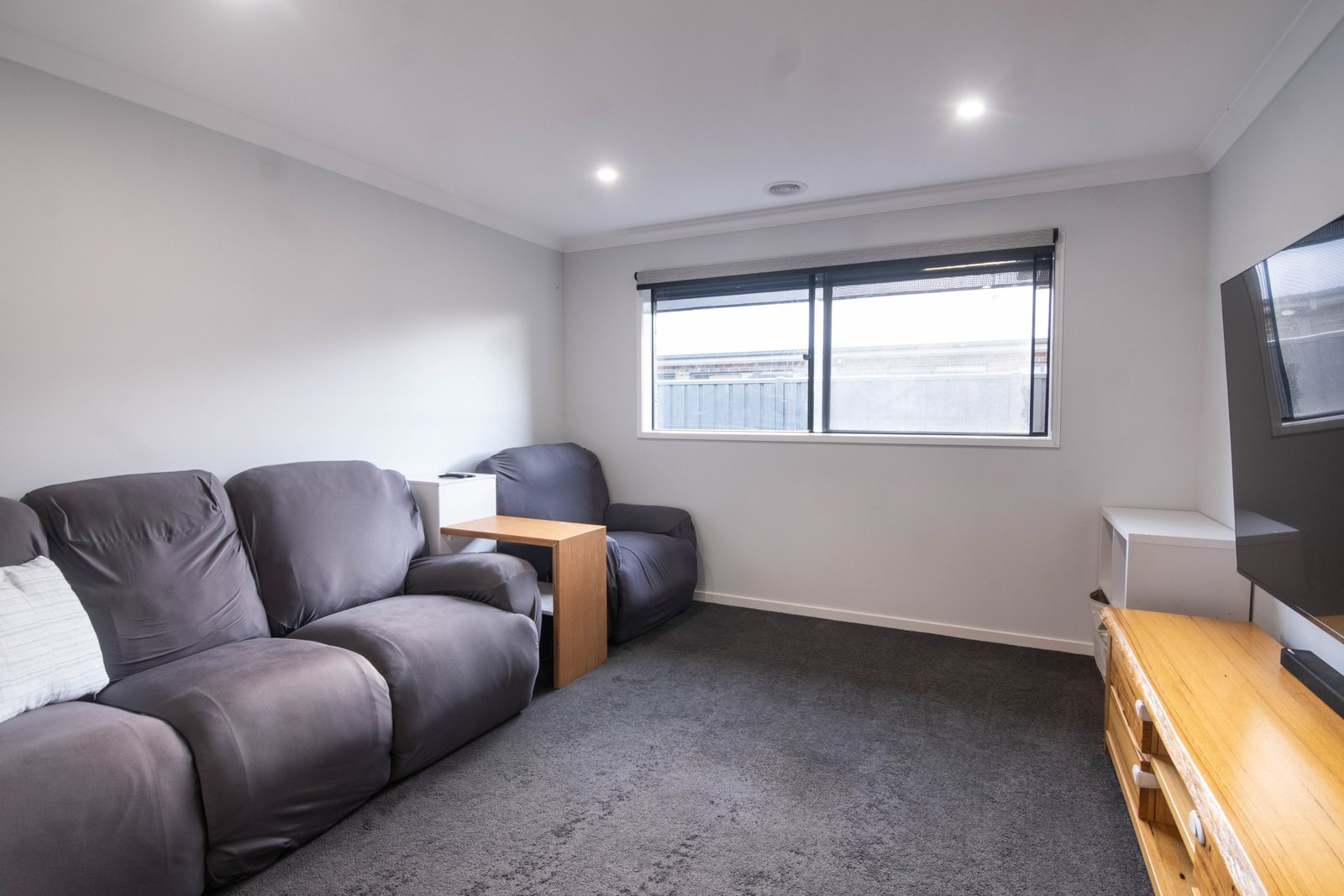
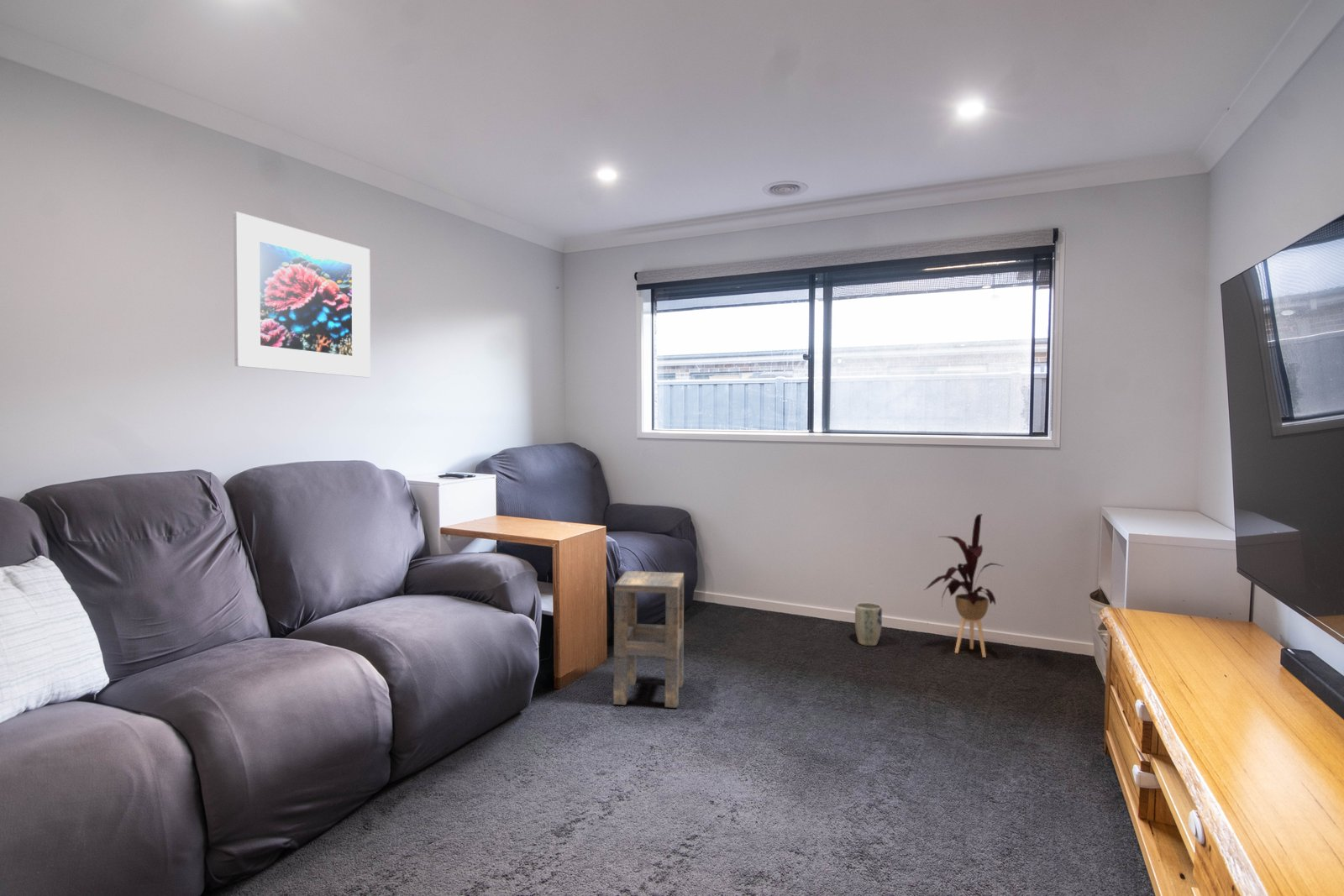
+ house plant [924,513,1005,658]
+ side table [613,570,685,709]
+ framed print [233,211,371,378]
+ plant pot [854,602,883,647]
